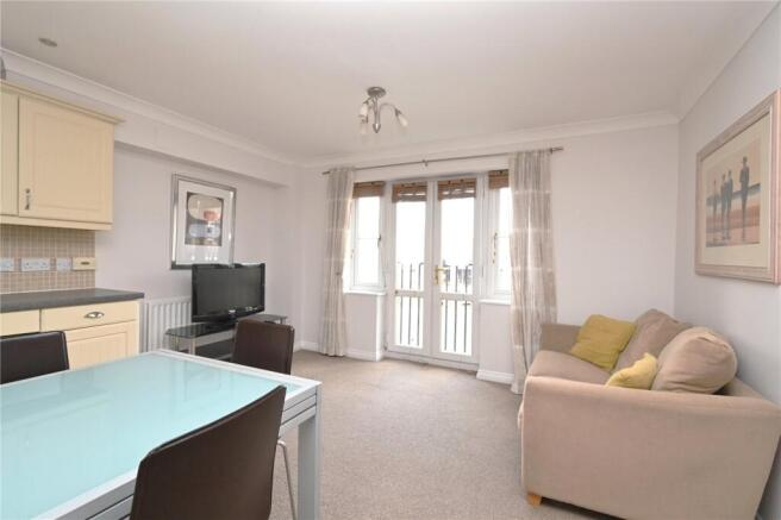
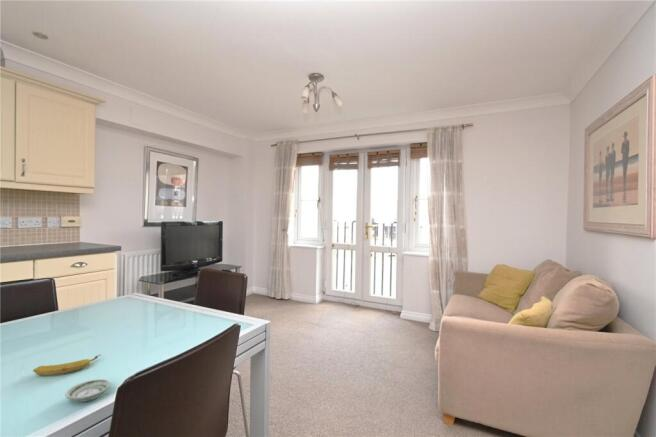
+ banana [32,354,102,376]
+ saucer [64,378,111,403]
